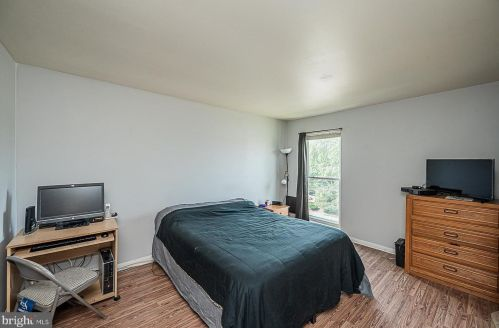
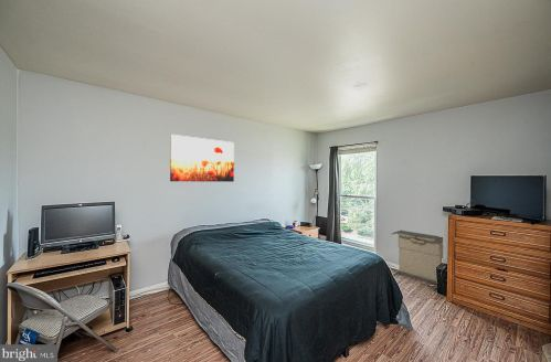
+ wall art [169,134,235,183]
+ laundry hamper [391,228,444,290]
